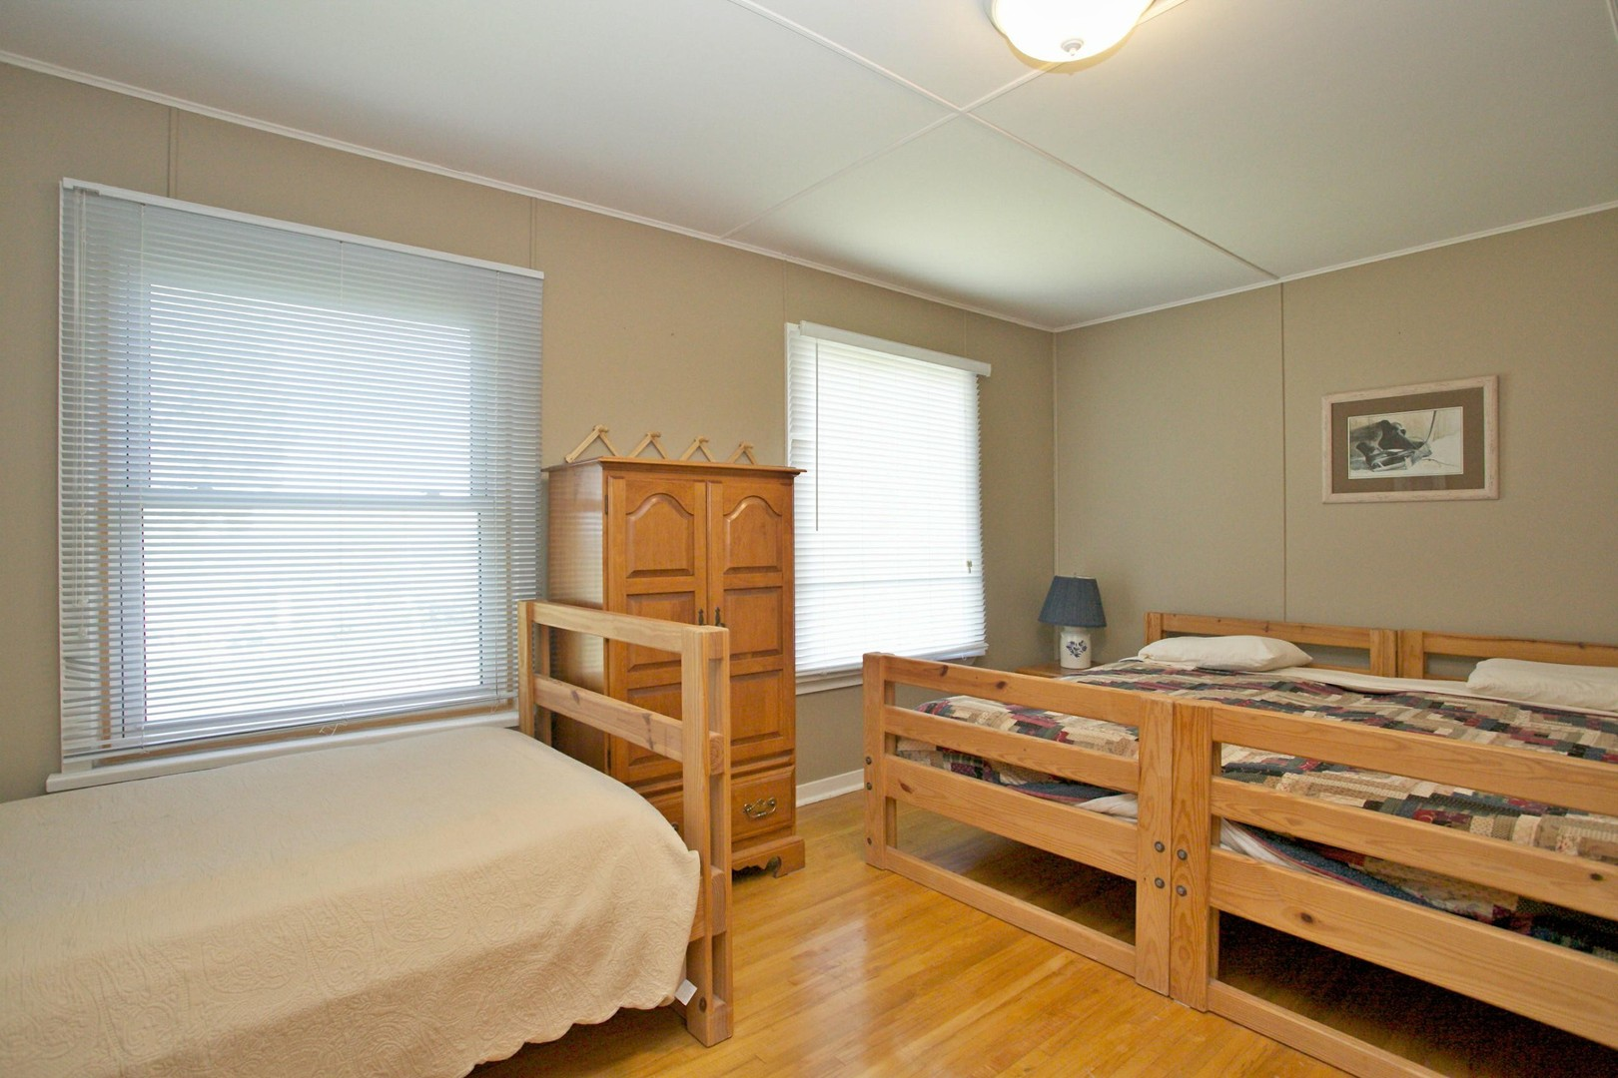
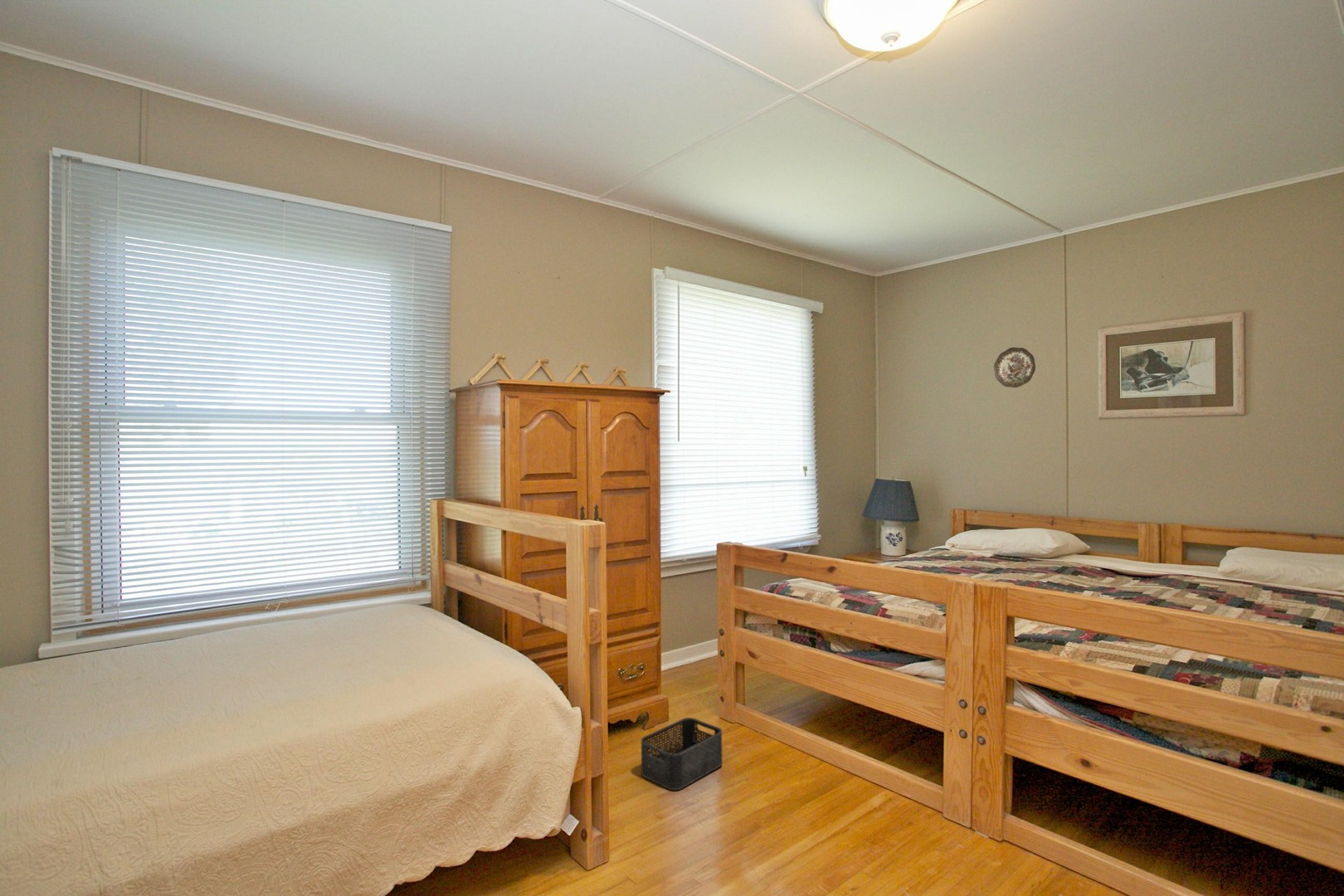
+ storage bin [640,717,723,791]
+ decorative plate [993,347,1036,388]
